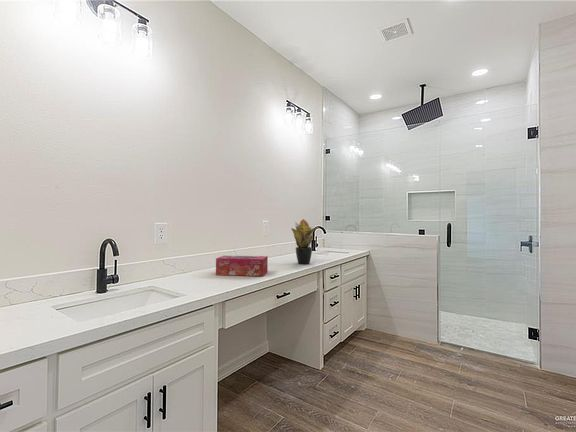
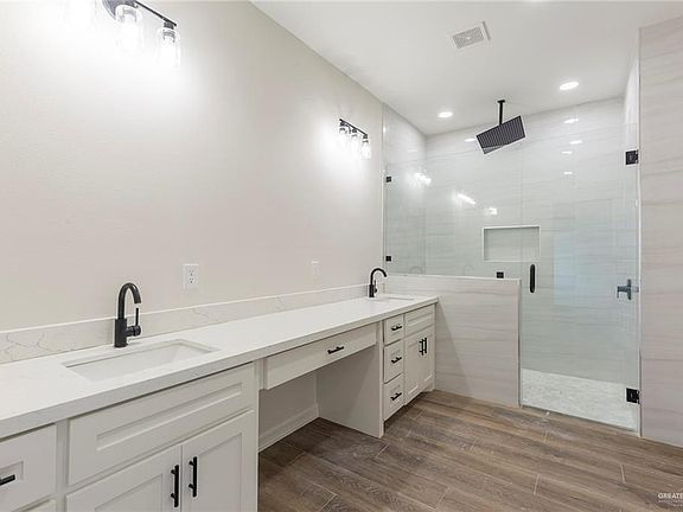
- potted plant [290,218,321,265]
- tissue box [215,255,269,277]
